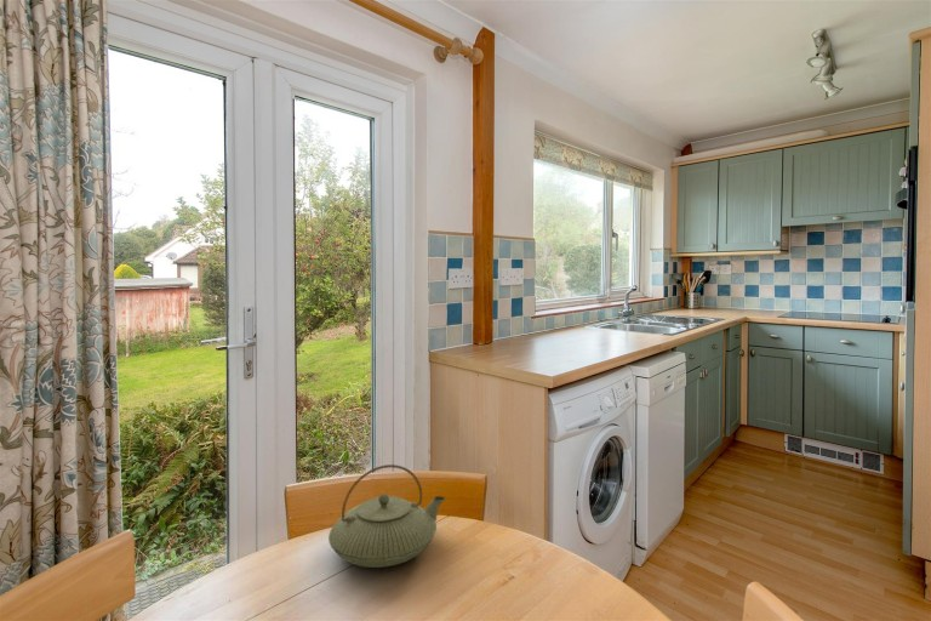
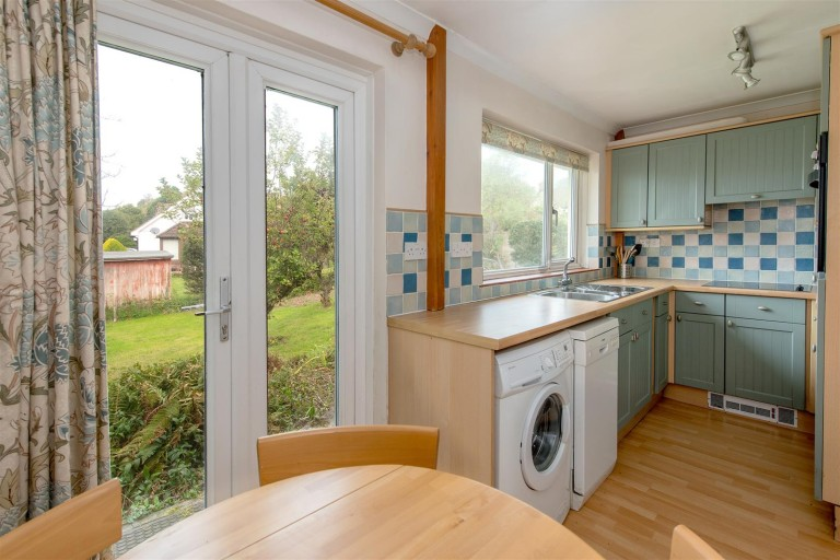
- teapot [327,463,446,569]
